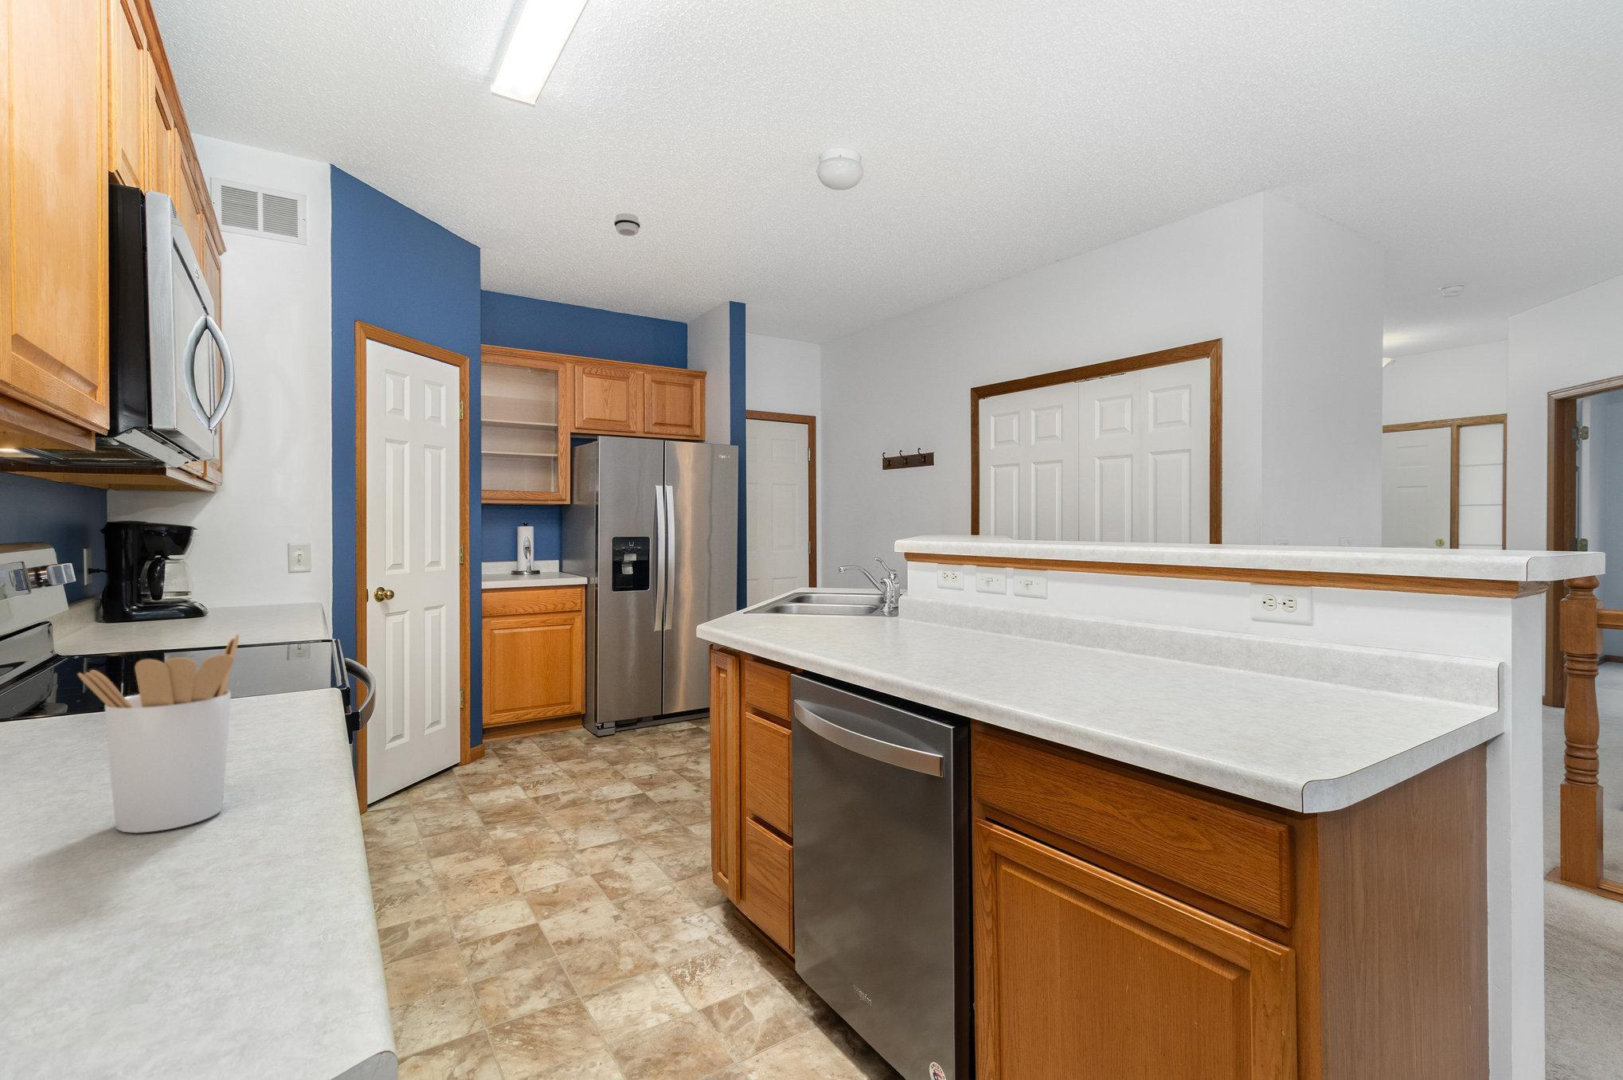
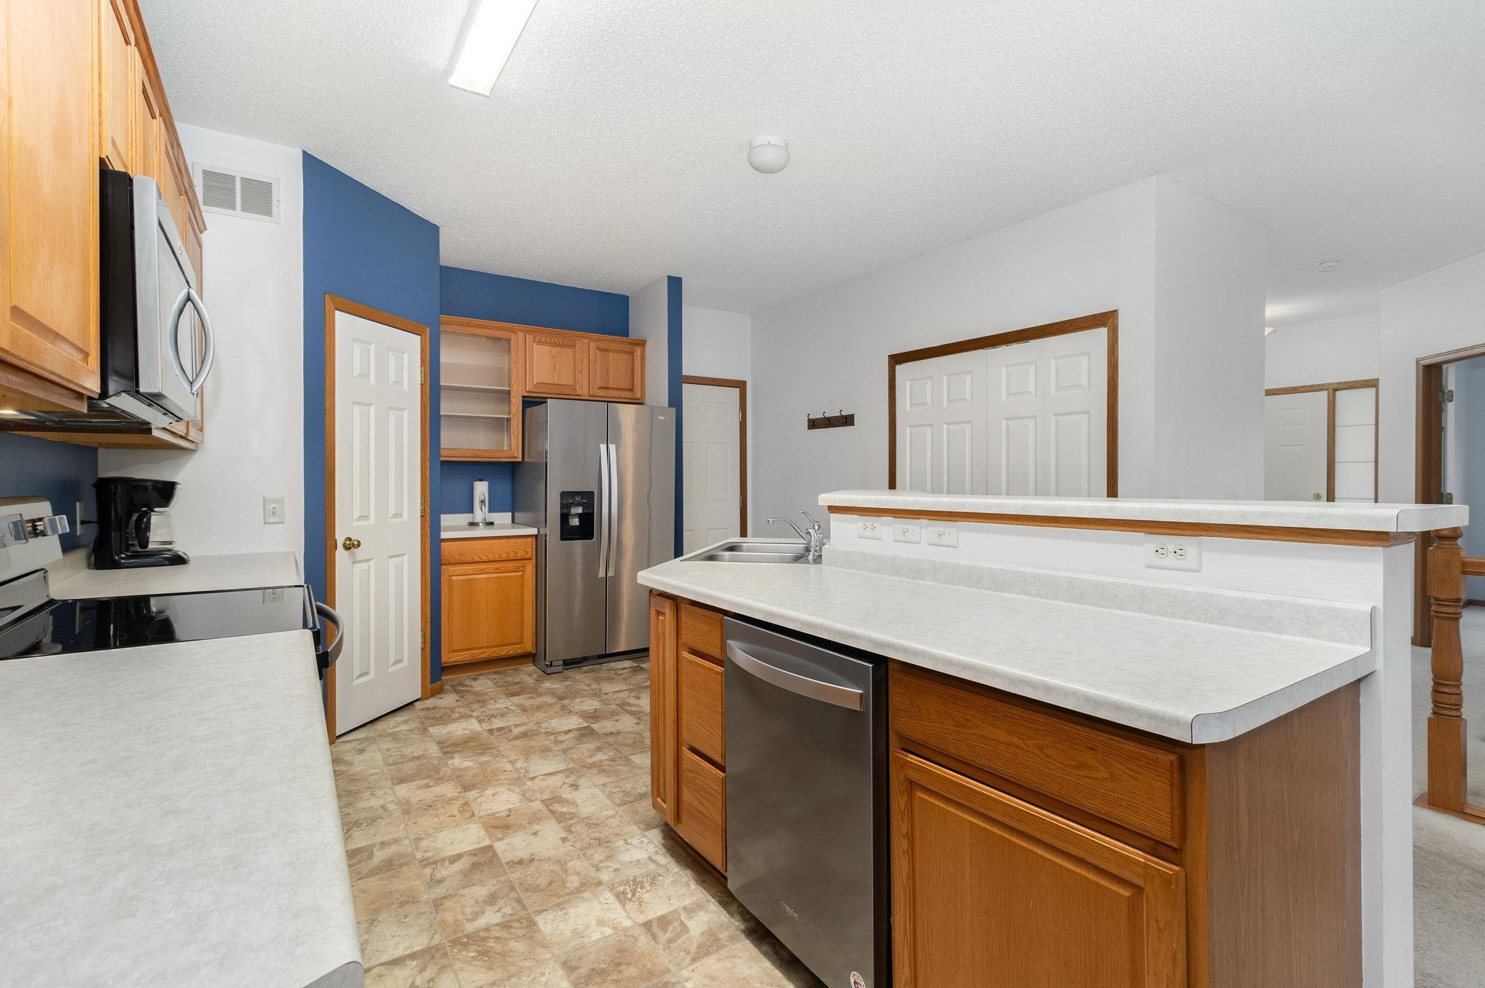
- utensil holder [76,633,240,834]
- smoke detector [613,212,641,236]
